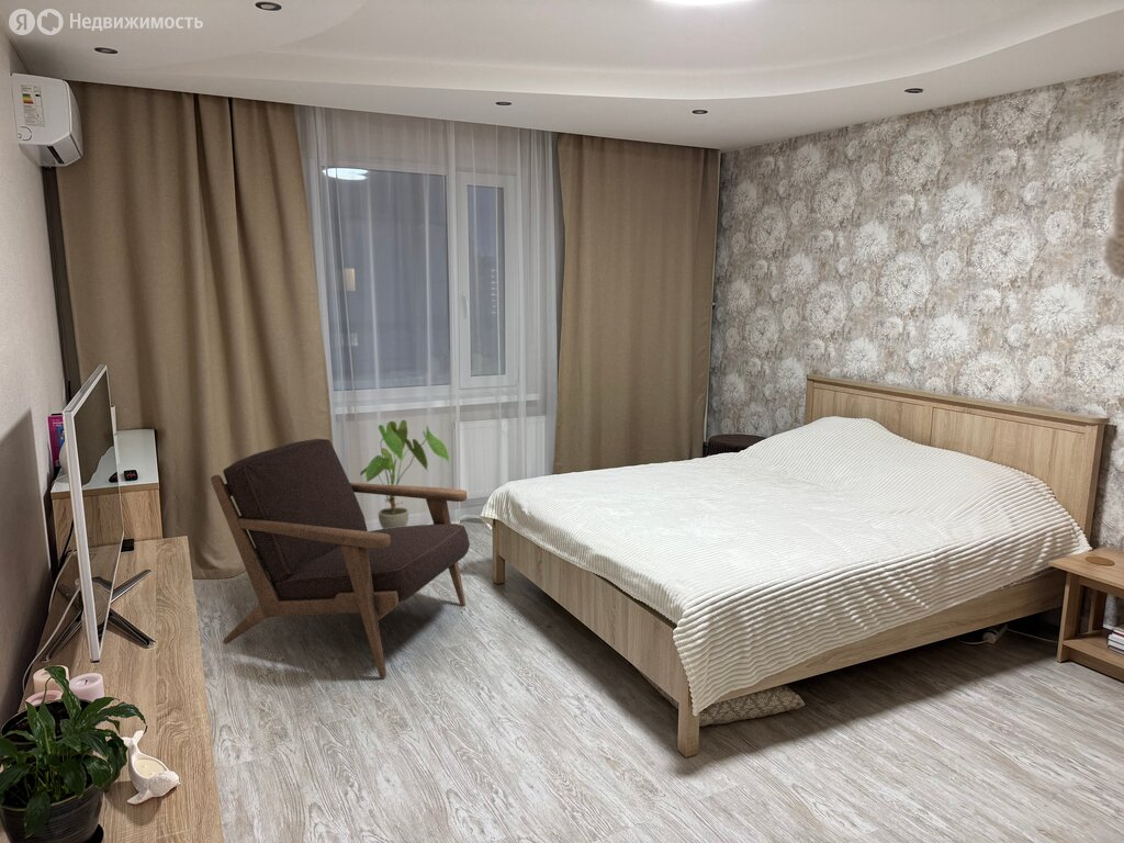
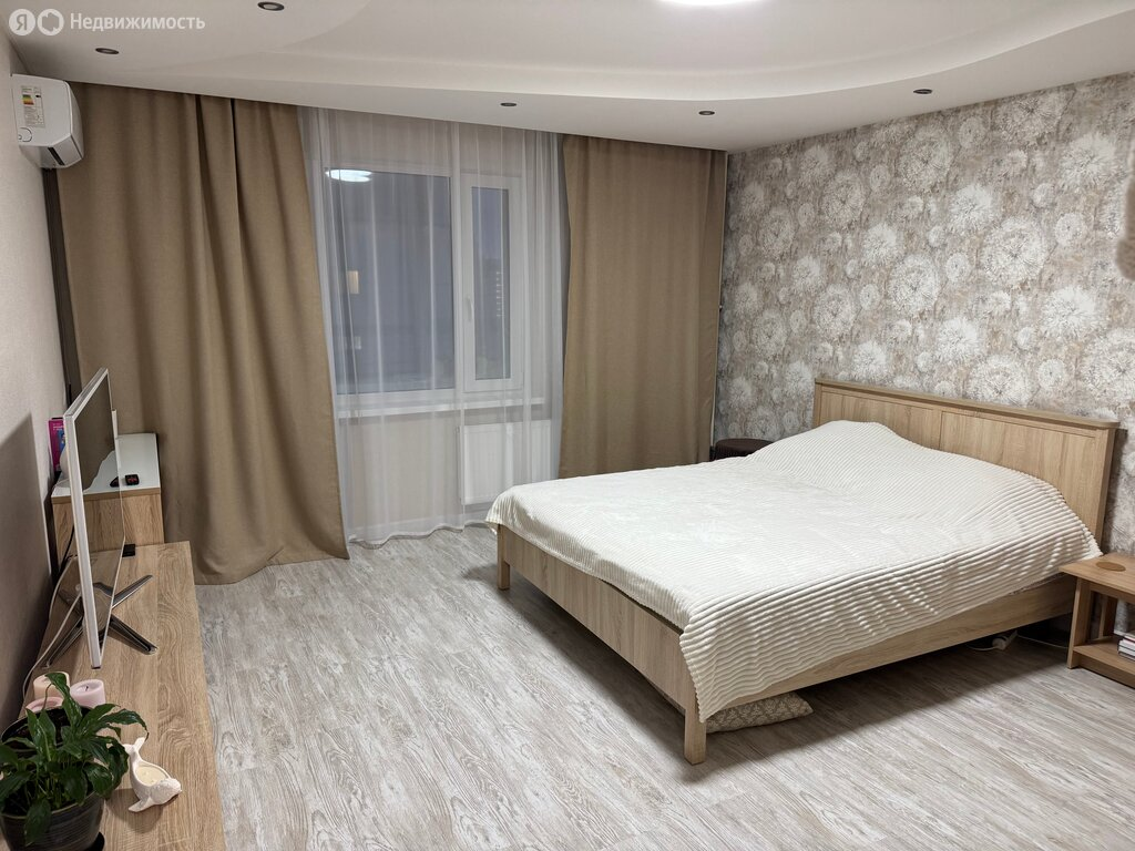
- armchair [210,438,471,678]
- house plant [359,418,450,529]
